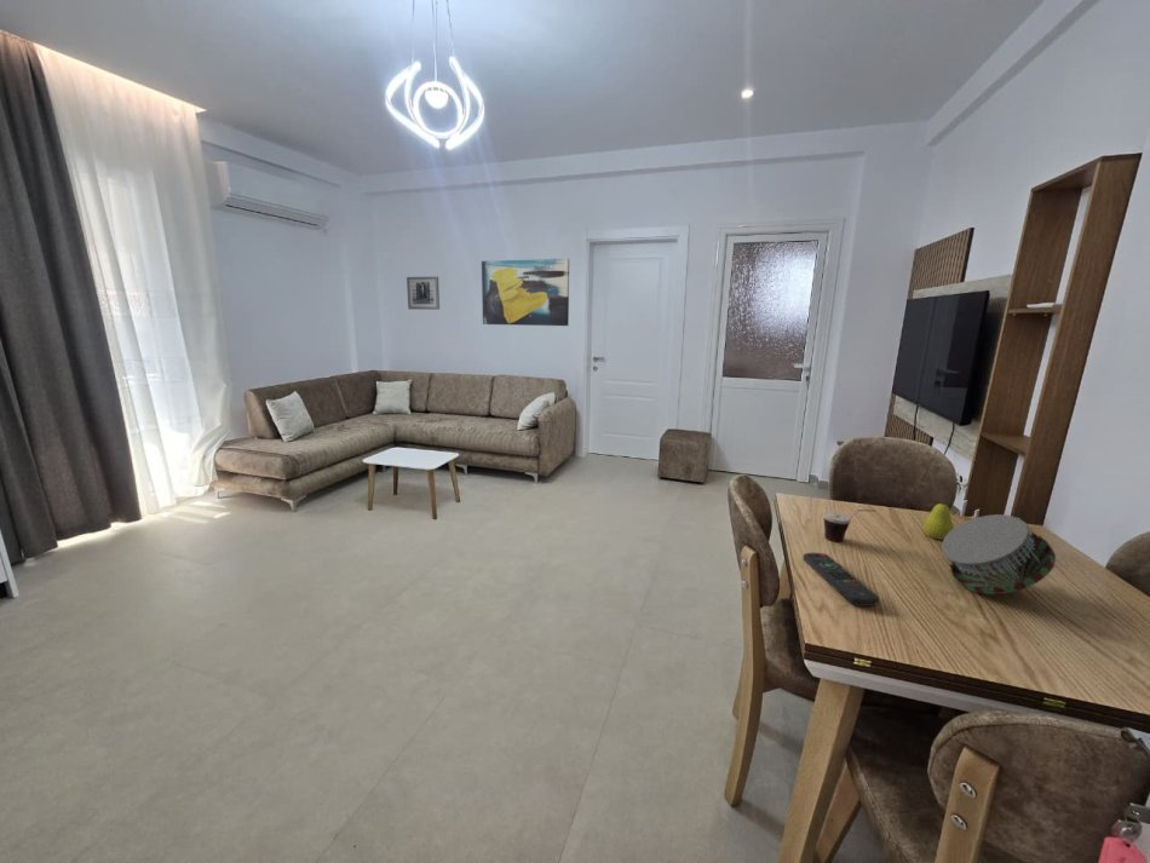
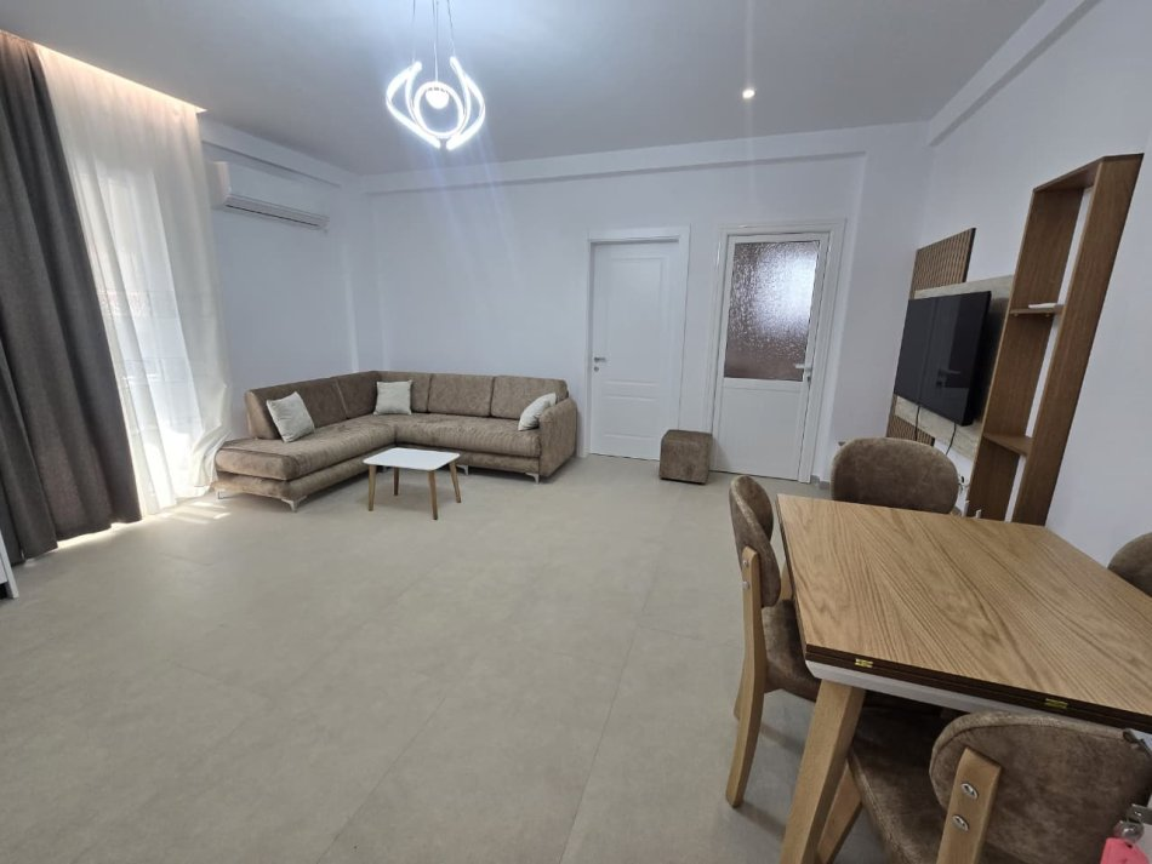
- wall art [406,275,441,311]
- remote control [801,552,880,608]
- wall art [481,258,570,327]
- cup [822,508,876,542]
- drum [941,513,1057,596]
- fruit [921,499,955,541]
